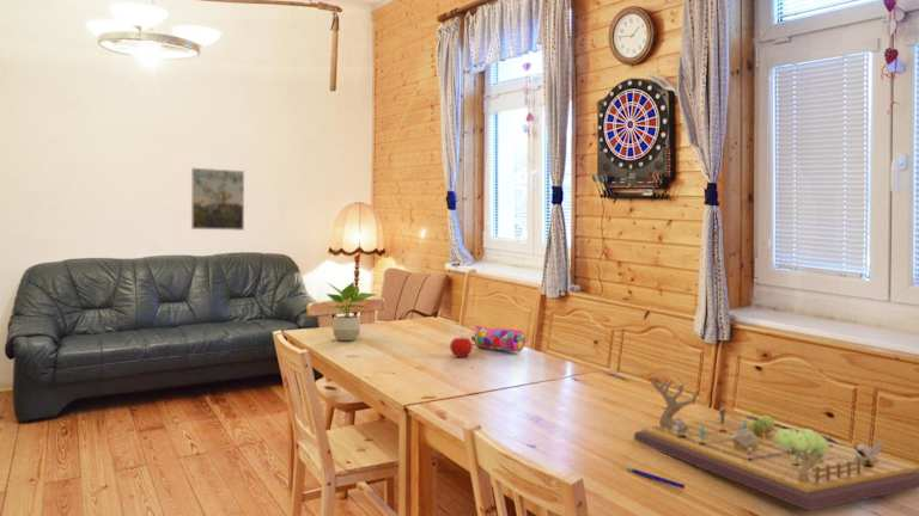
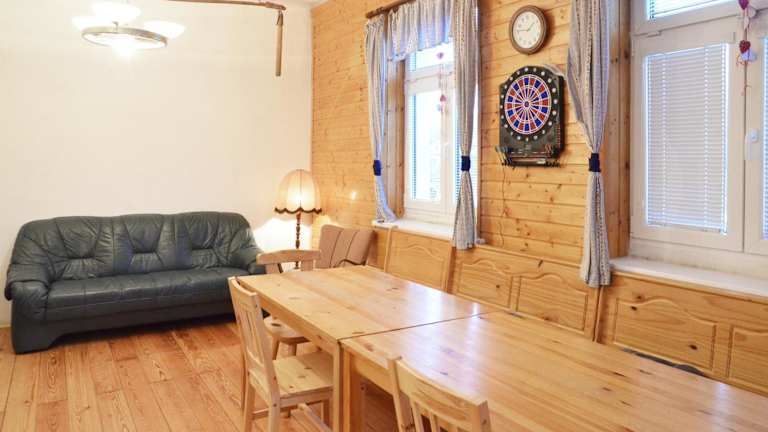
- fruit [449,336,474,358]
- pencil case [470,325,527,354]
- gameboard [633,375,919,511]
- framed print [190,167,245,232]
- pen [627,467,686,490]
- potted plant [325,282,378,342]
